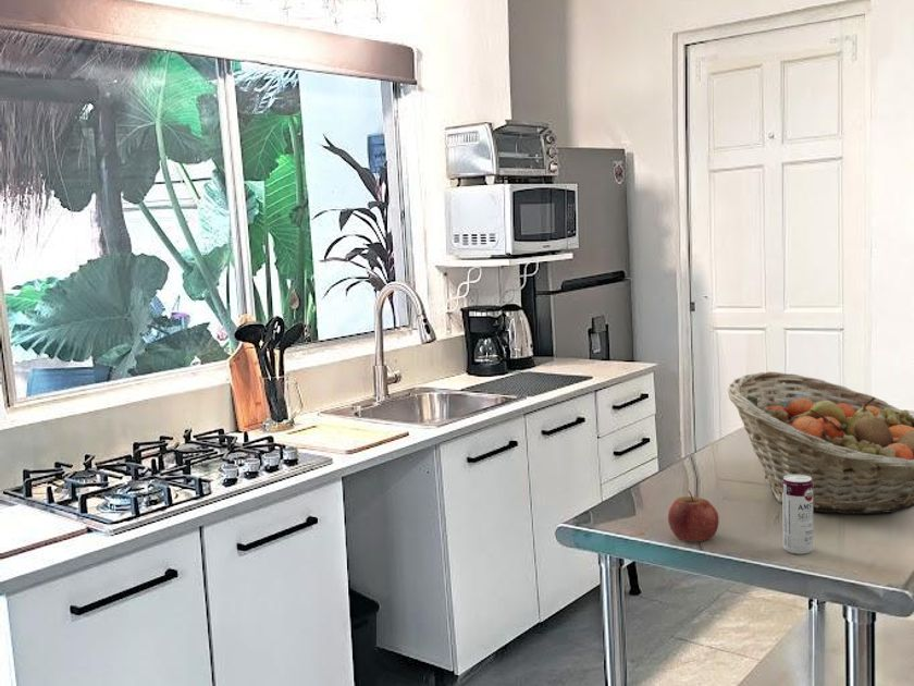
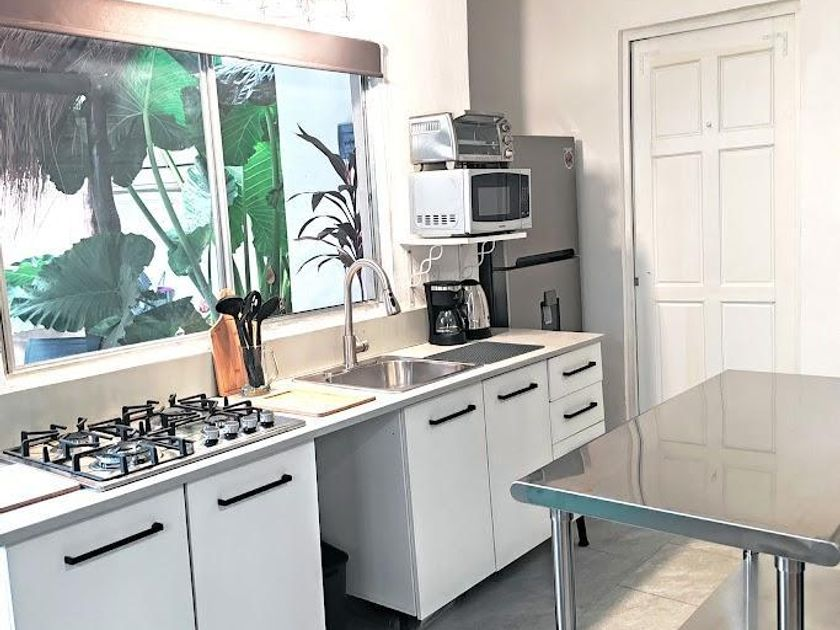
- beverage can [781,475,814,555]
- apple [667,489,719,543]
- fruit basket [727,370,914,515]
